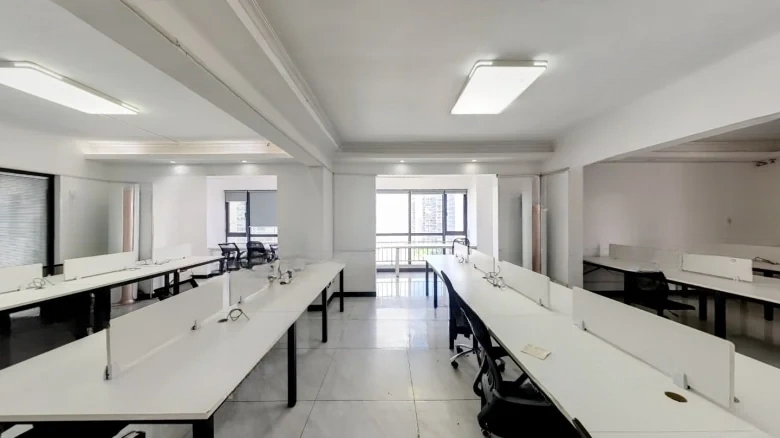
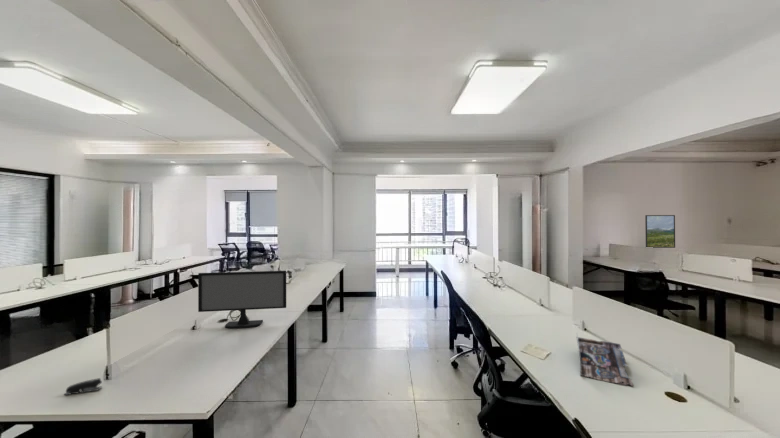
+ stapler [63,377,103,396]
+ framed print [644,214,676,249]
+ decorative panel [576,332,634,387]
+ computer monitor [197,270,287,329]
